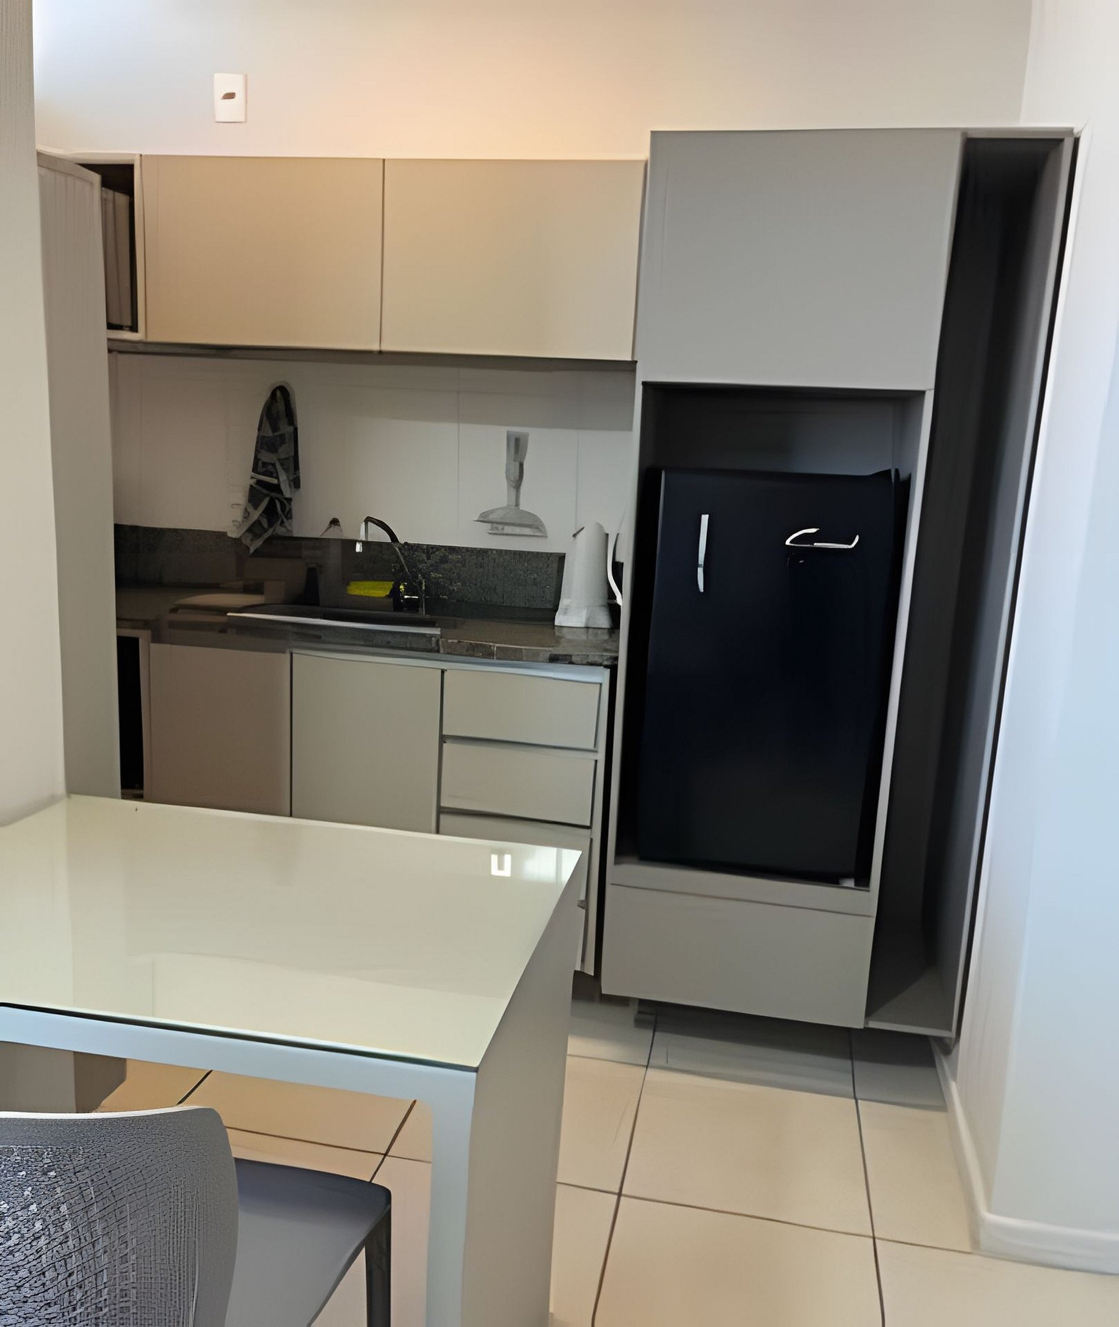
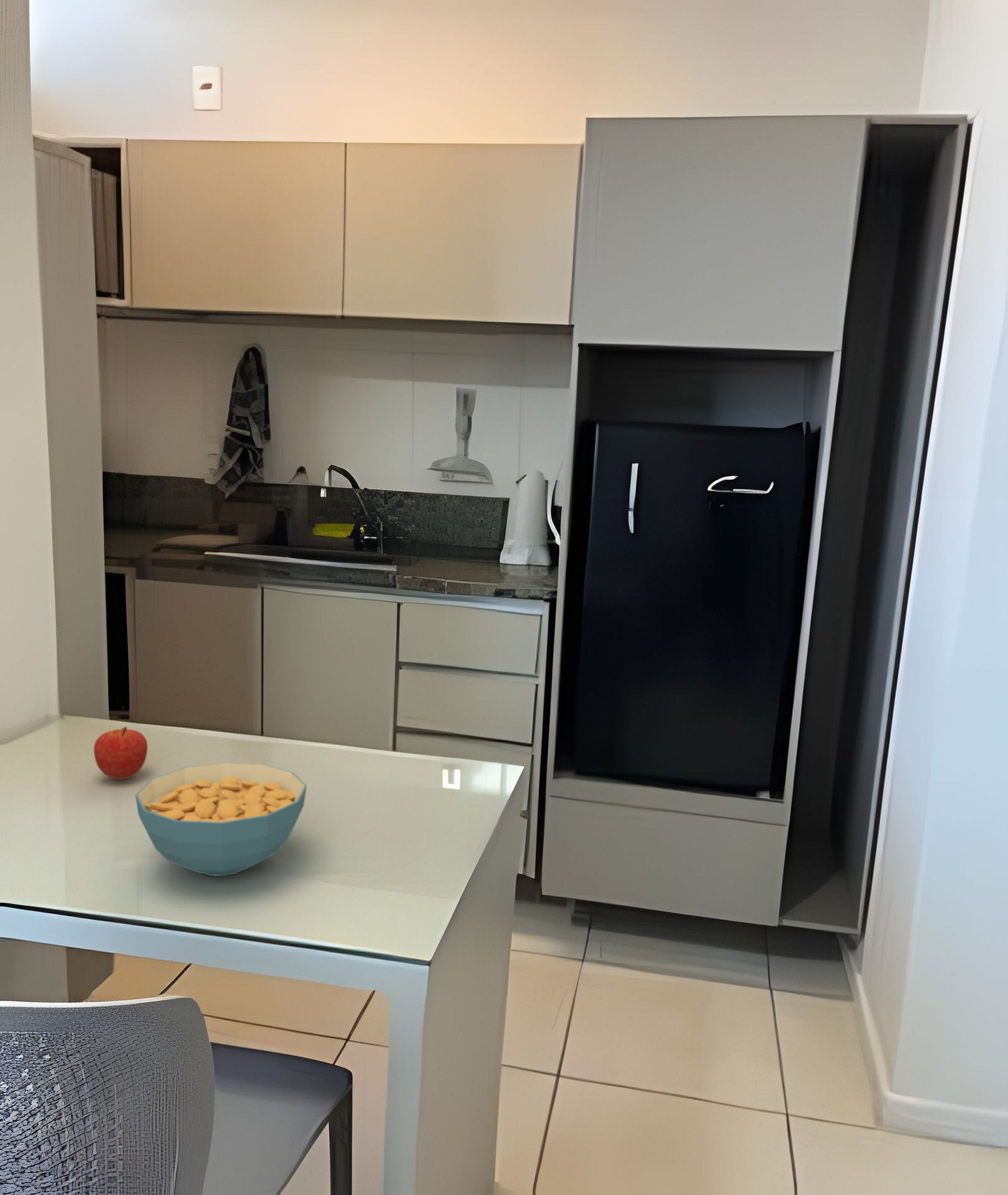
+ cereal bowl [135,762,307,877]
+ fruit [93,726,148,780]
